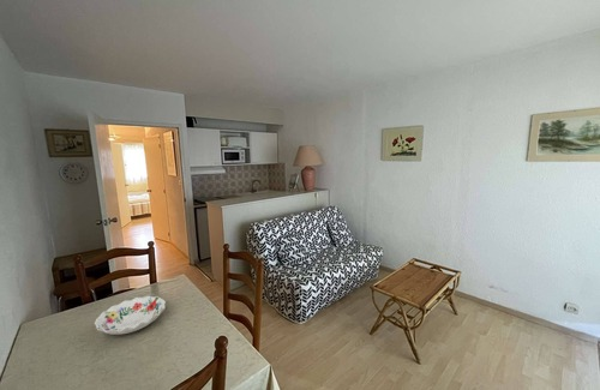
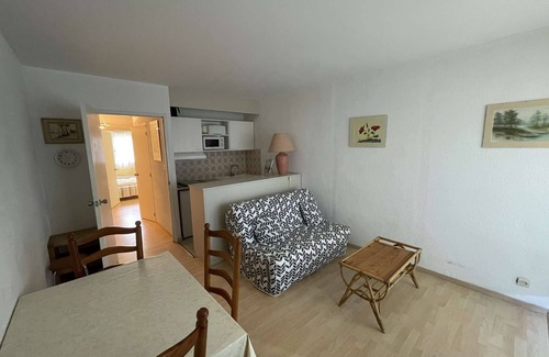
- decorative bowl [94,294,167,336]
